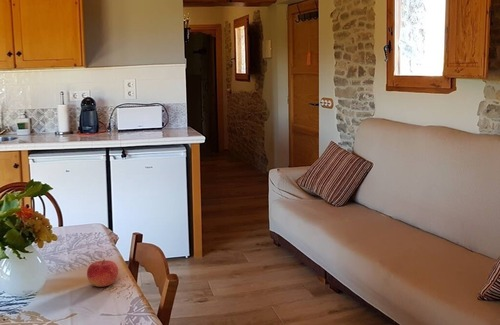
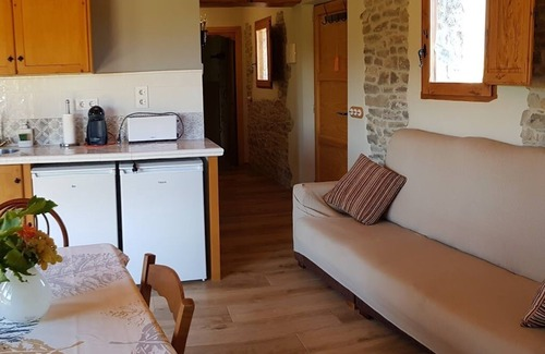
- fruit [86,258,119,288]
